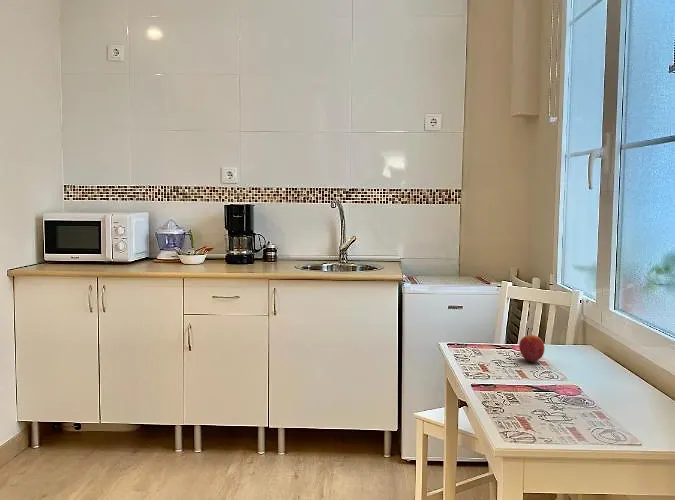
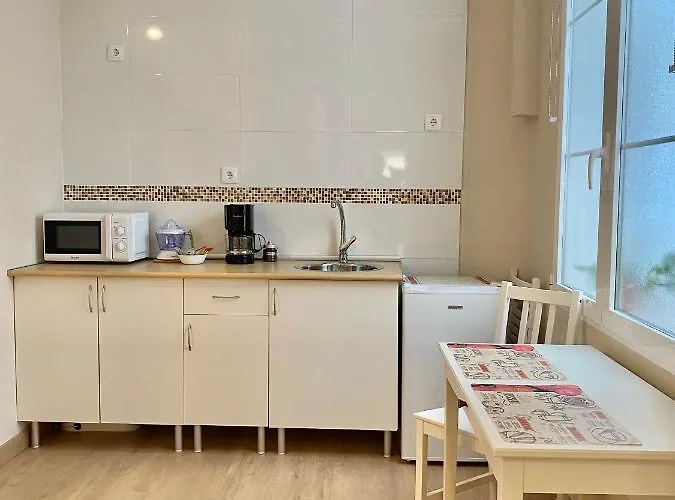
- fruit [518,334,546,363]
